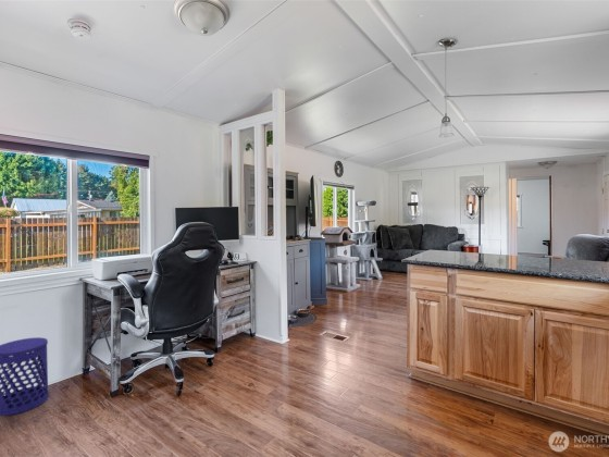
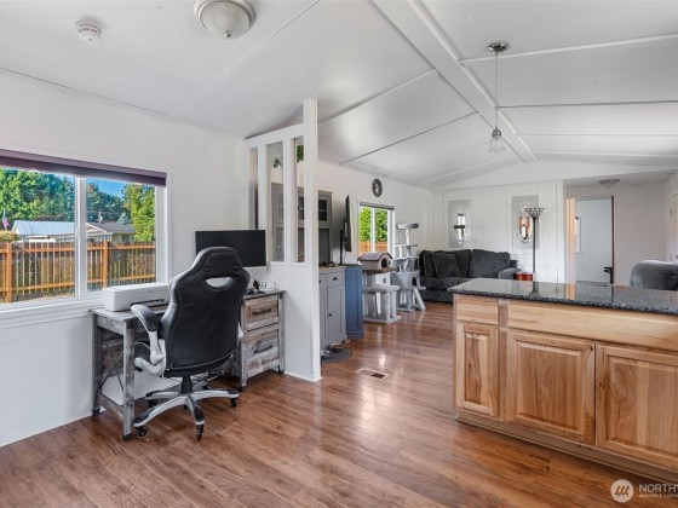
- waste bin [0,336,50,417]
